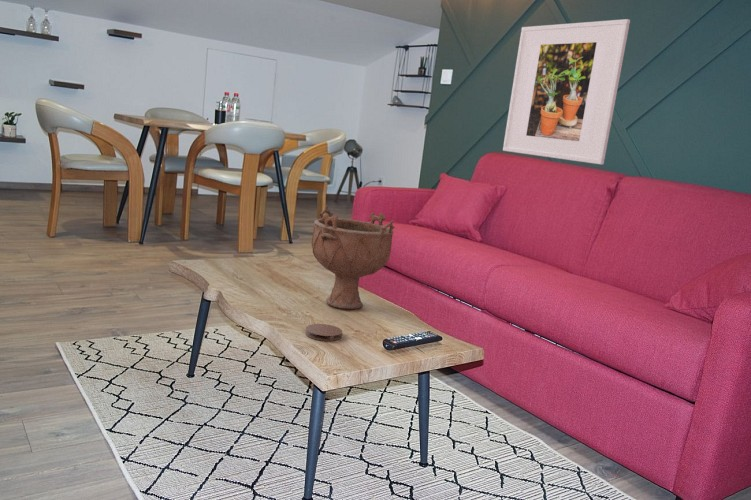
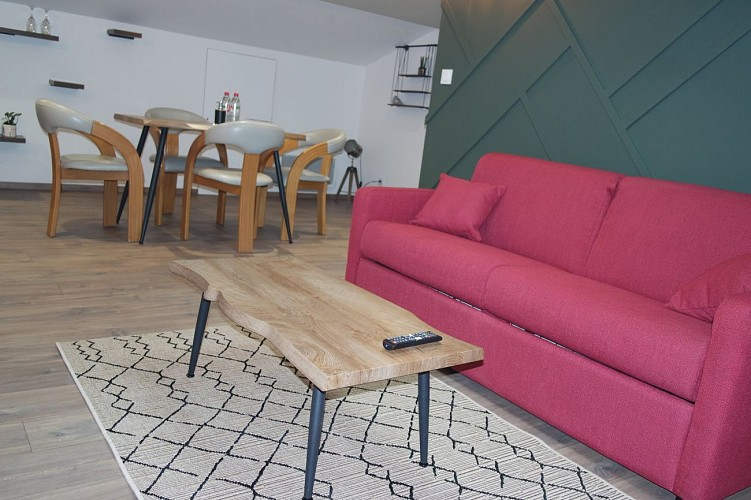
- coaster [304,323,343,342]
- decorative bowl [310,205,396,310]
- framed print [502,18,631,166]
